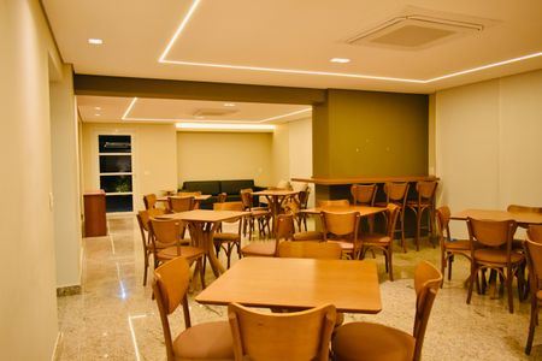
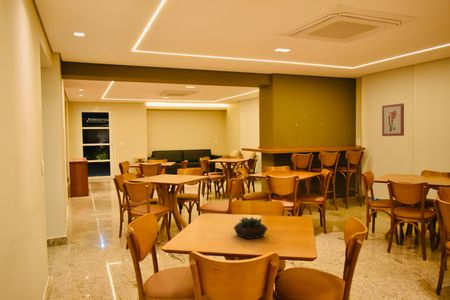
+ succulent plant [233,216,269,240]
+ wall art [381,102,405,137]
